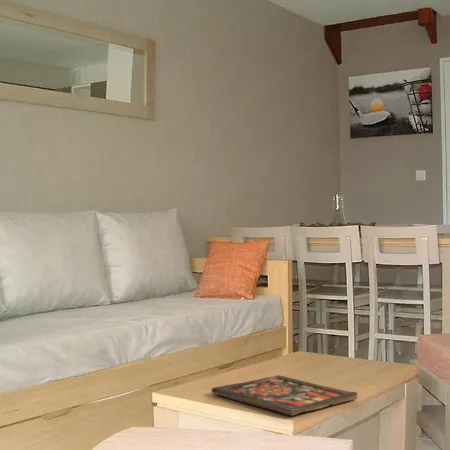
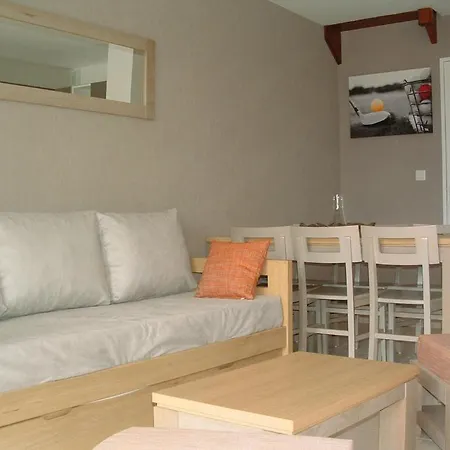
- board game [210,374,359,417]
